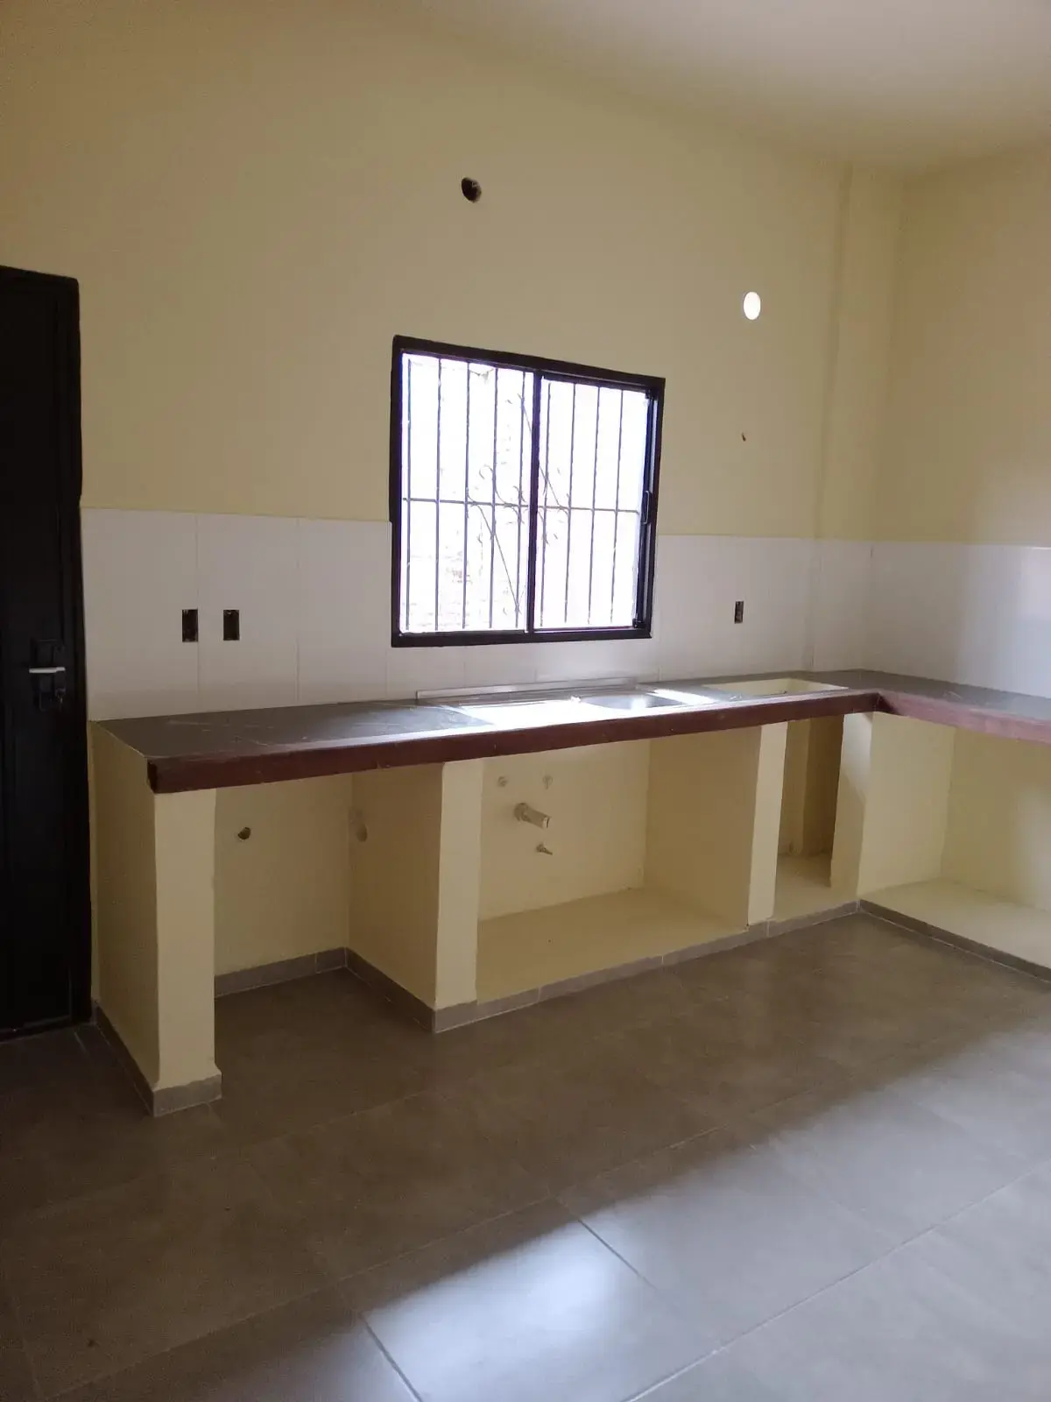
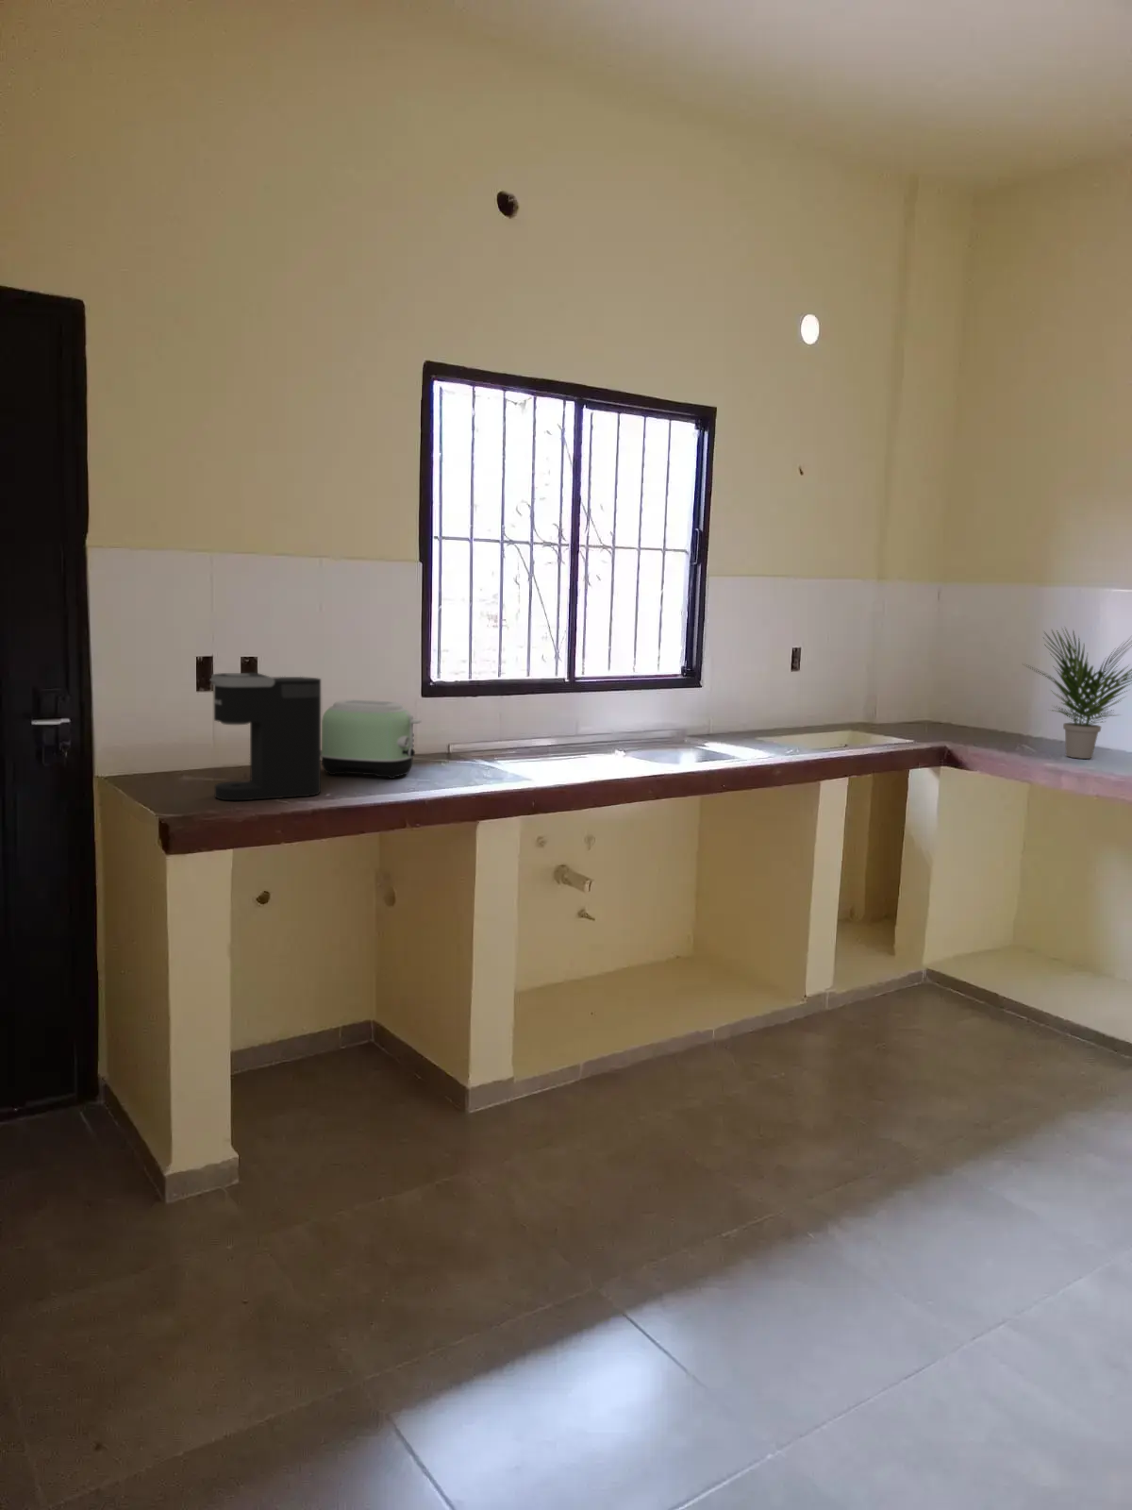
+ coffee maker [208,672,322,801]
+ potted plant [1023,625,1132,760]
+ toaster [321,698,422,780]
